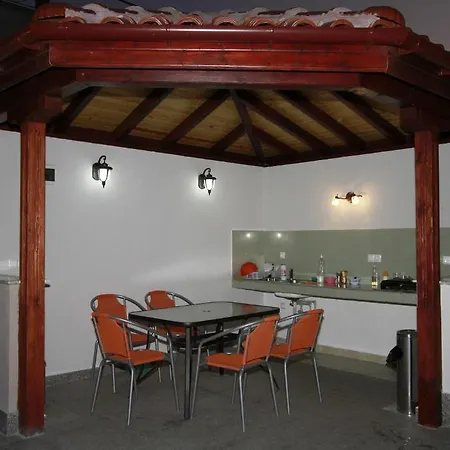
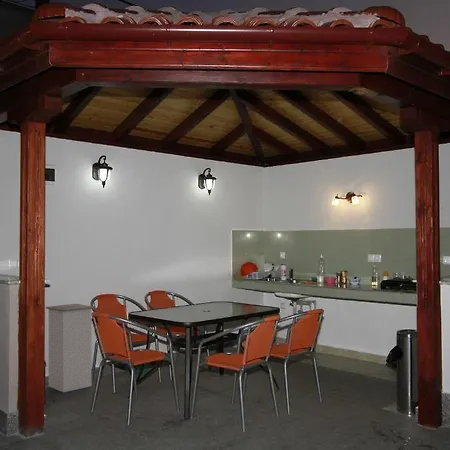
+ trash can [45,303,95,393]
